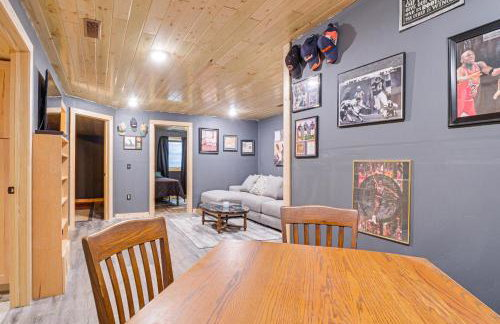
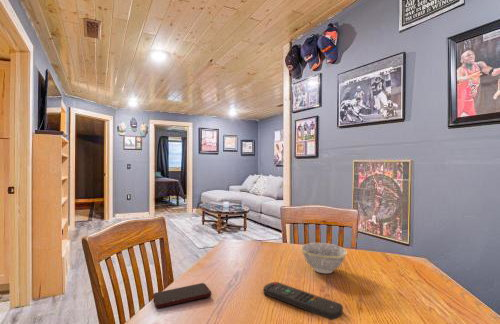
+ smartphone [152,282,212,309]
+ remote control [263,281,344,321]
+ bowl [300,242,348,274]
